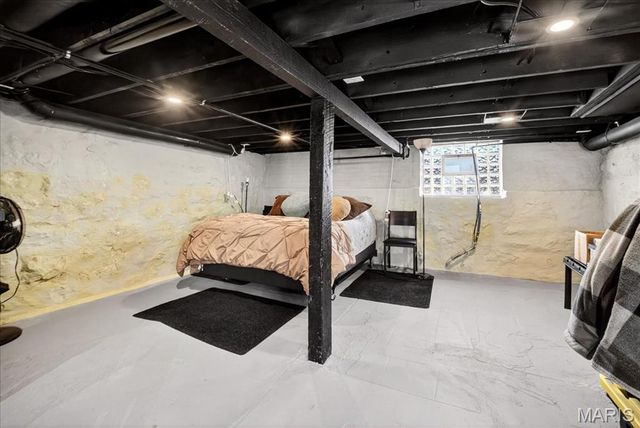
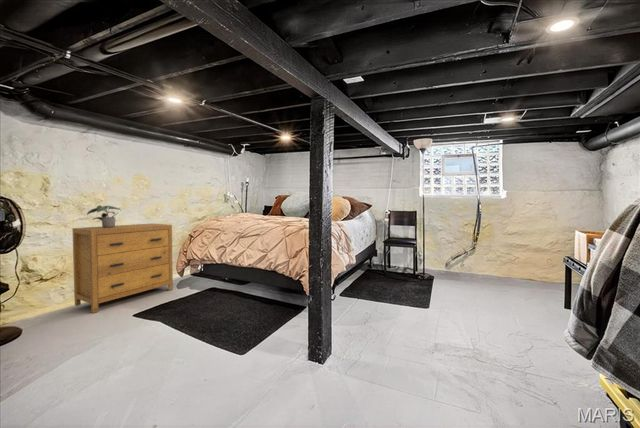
+ dresser [72,222,174,314]
+ potted plant [86,204,121,228]
